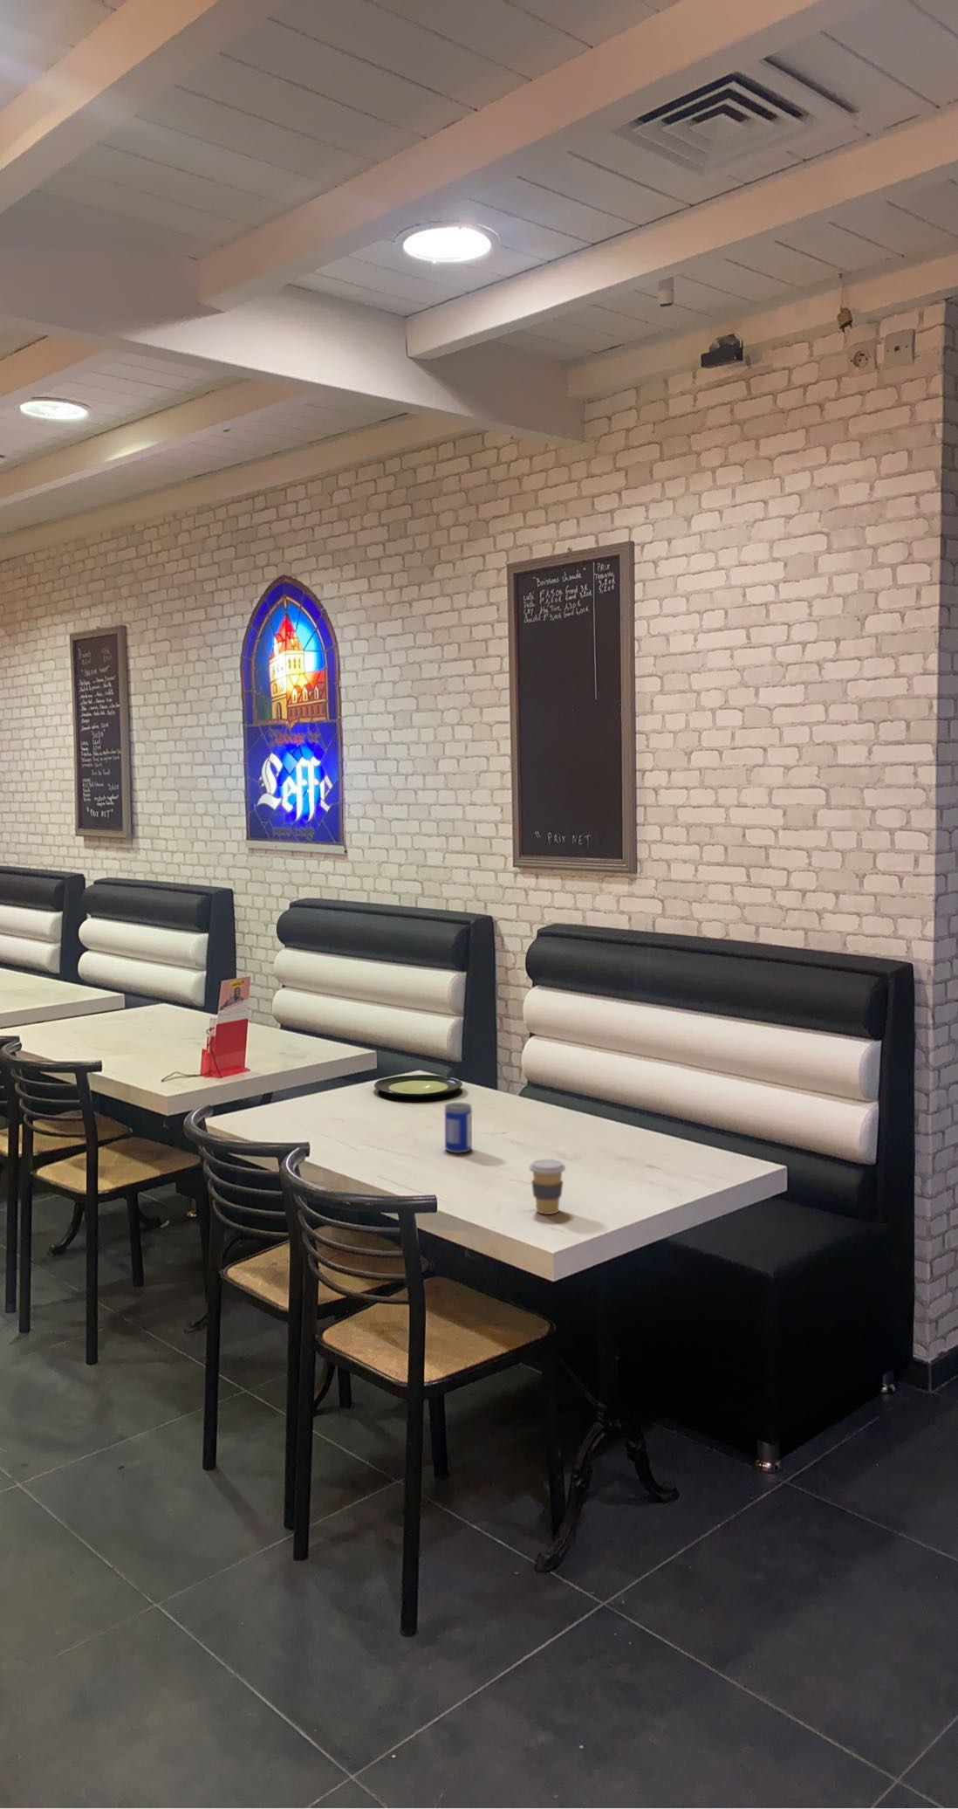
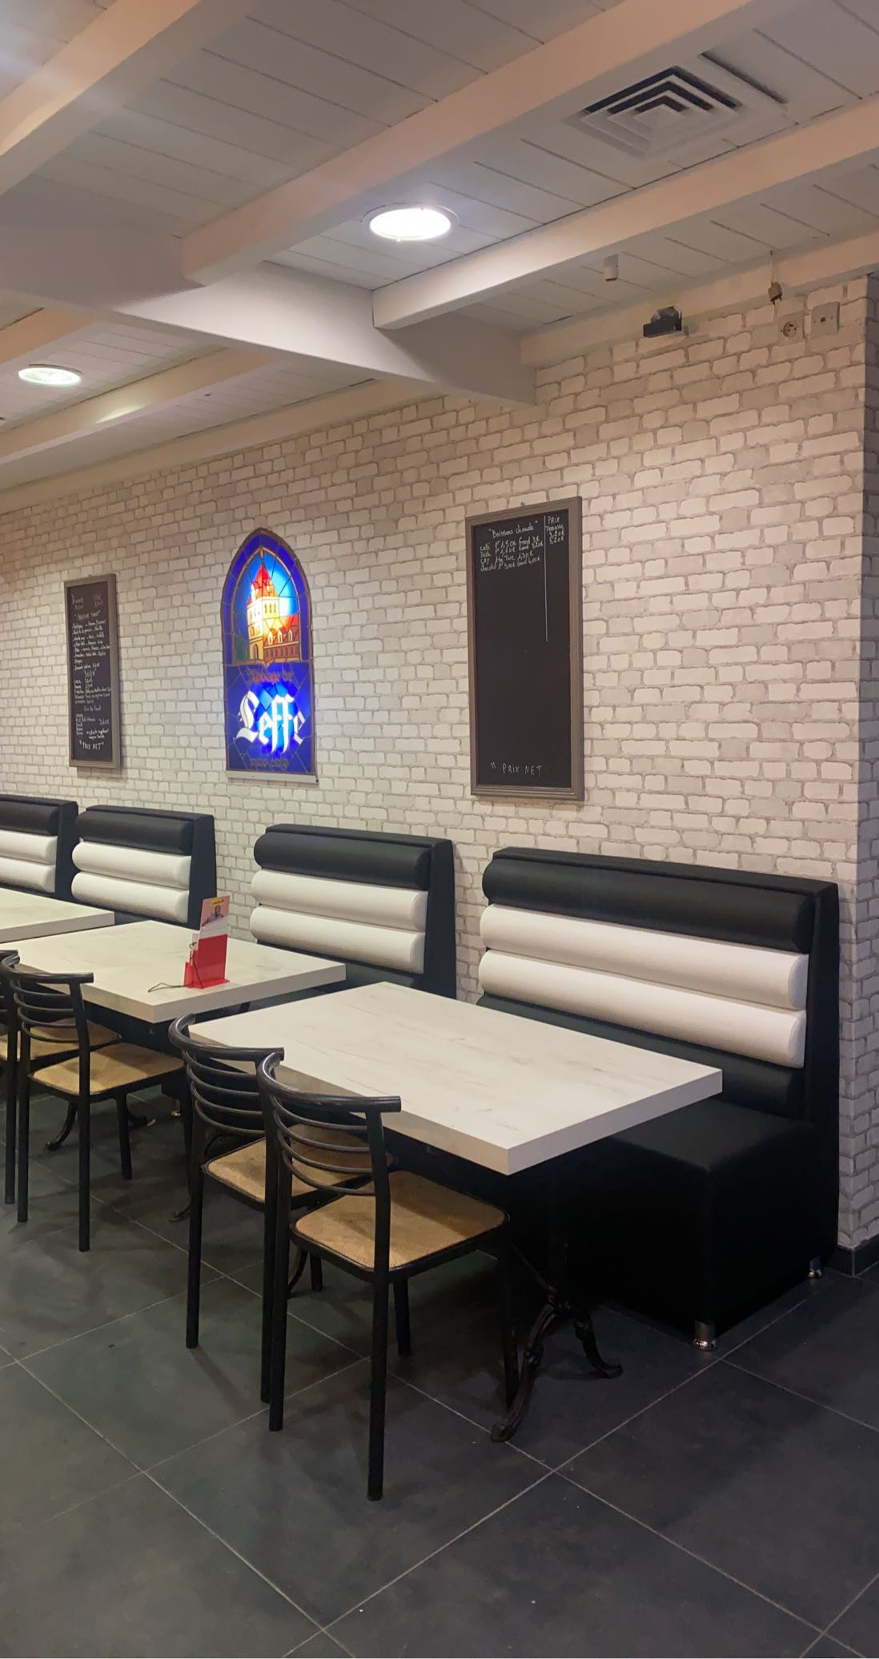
- coffee cup [529,1158,566,1216]
- plate [373,1074,463,1097]
- beer can [444,1102,472,1155]
